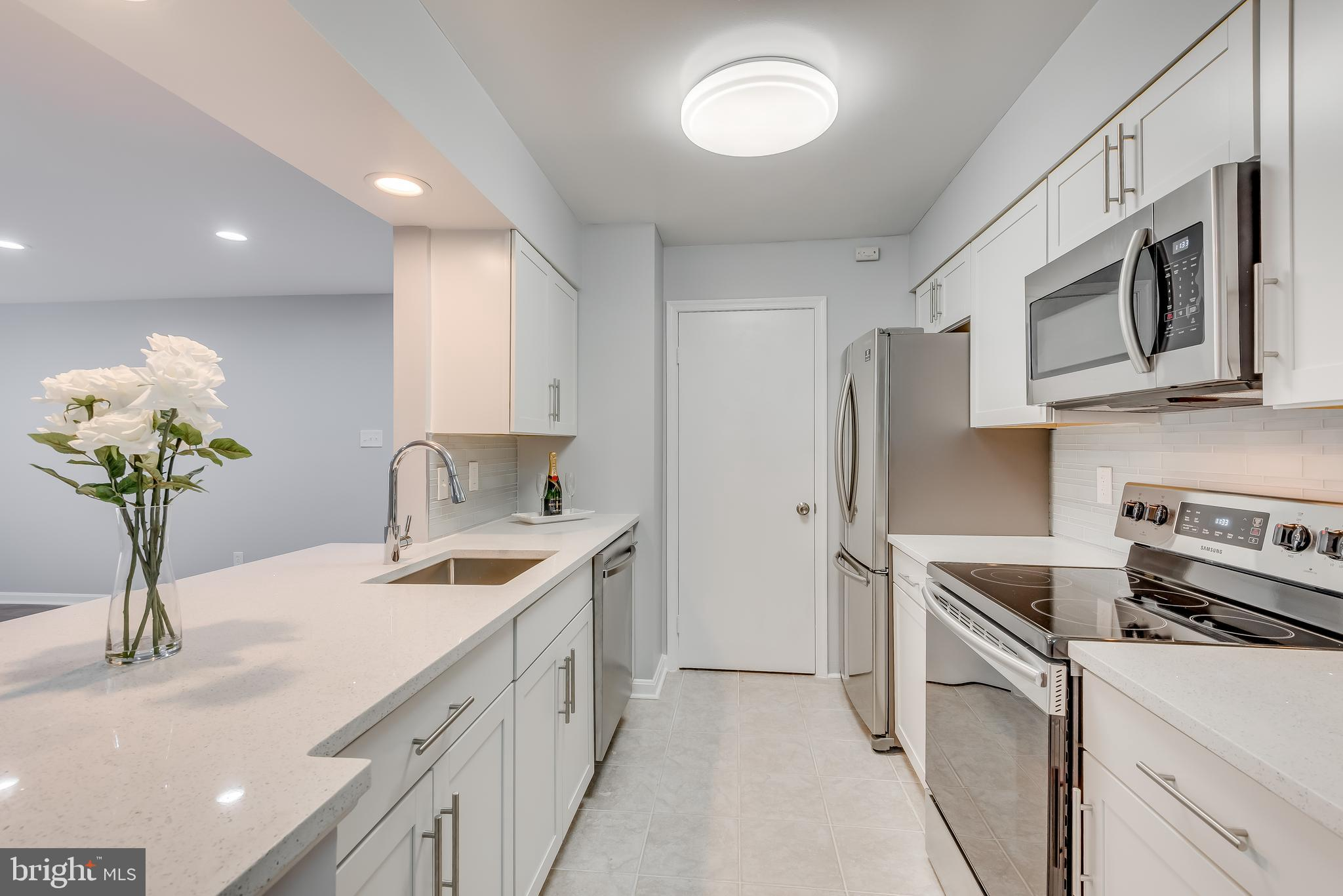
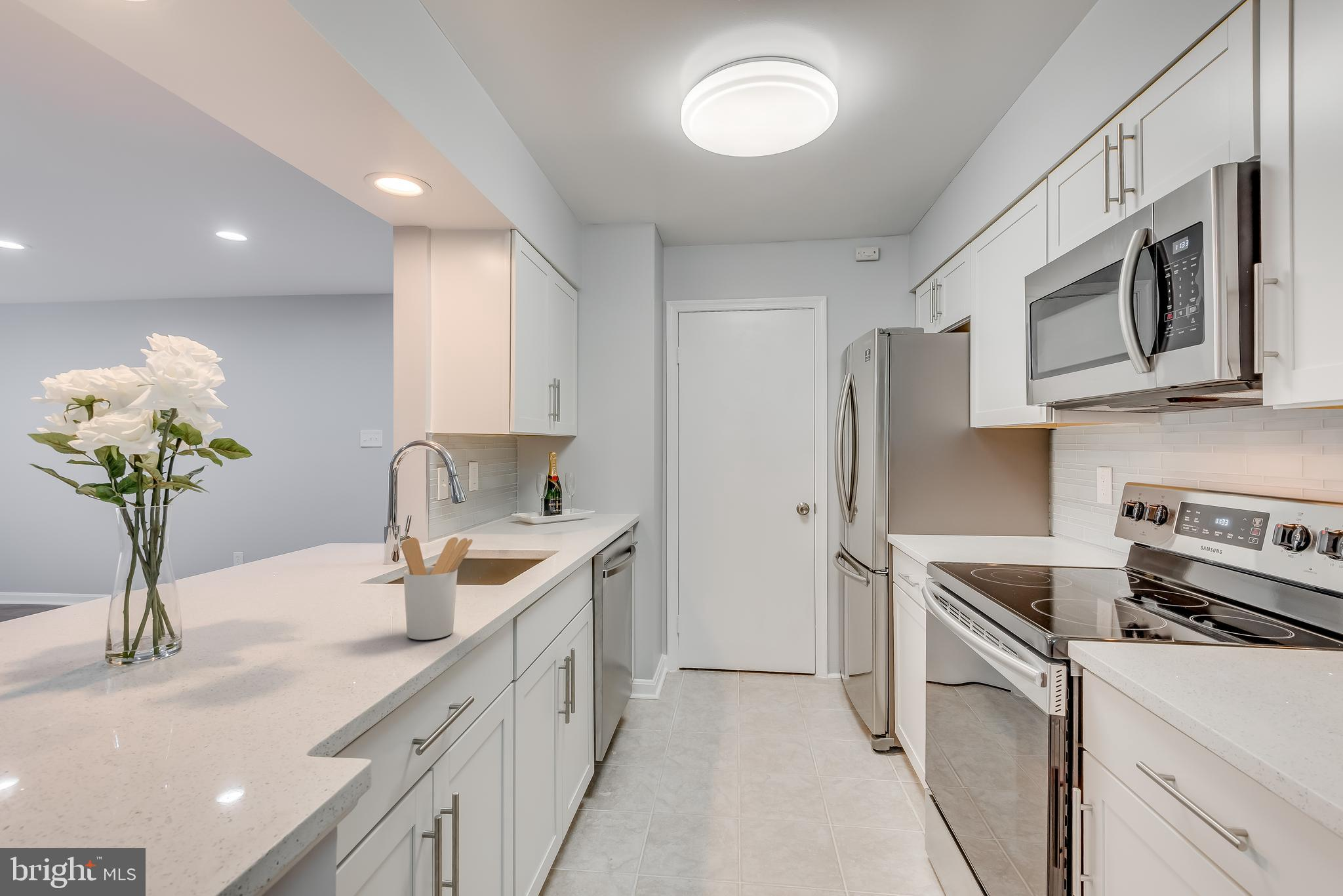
+ utensil holder [401,537,473,640]
